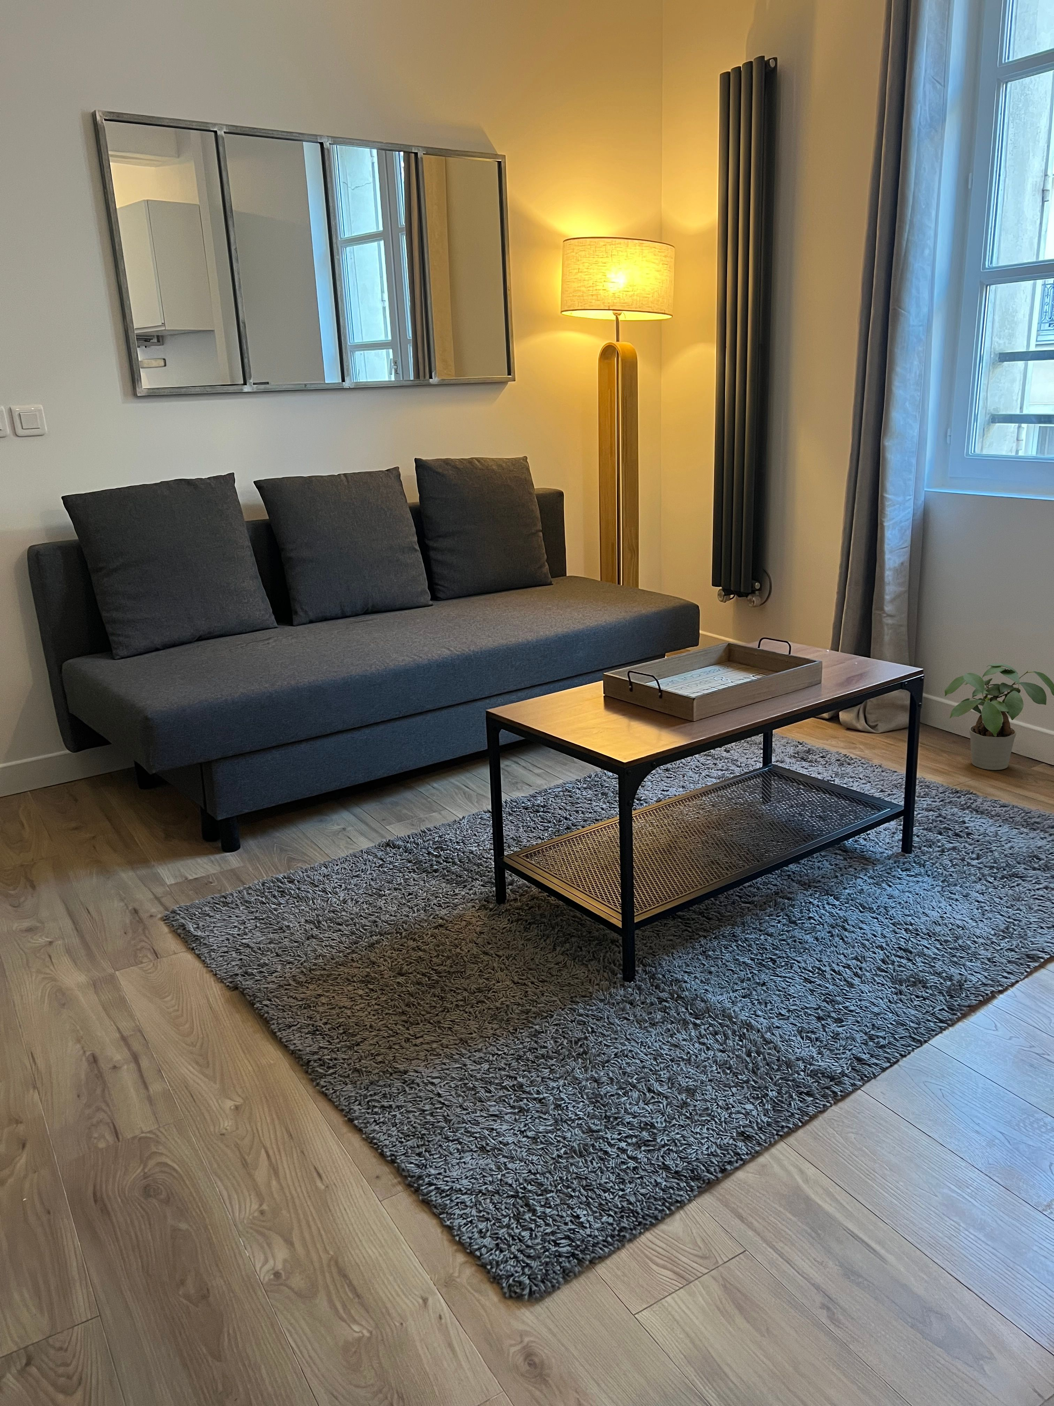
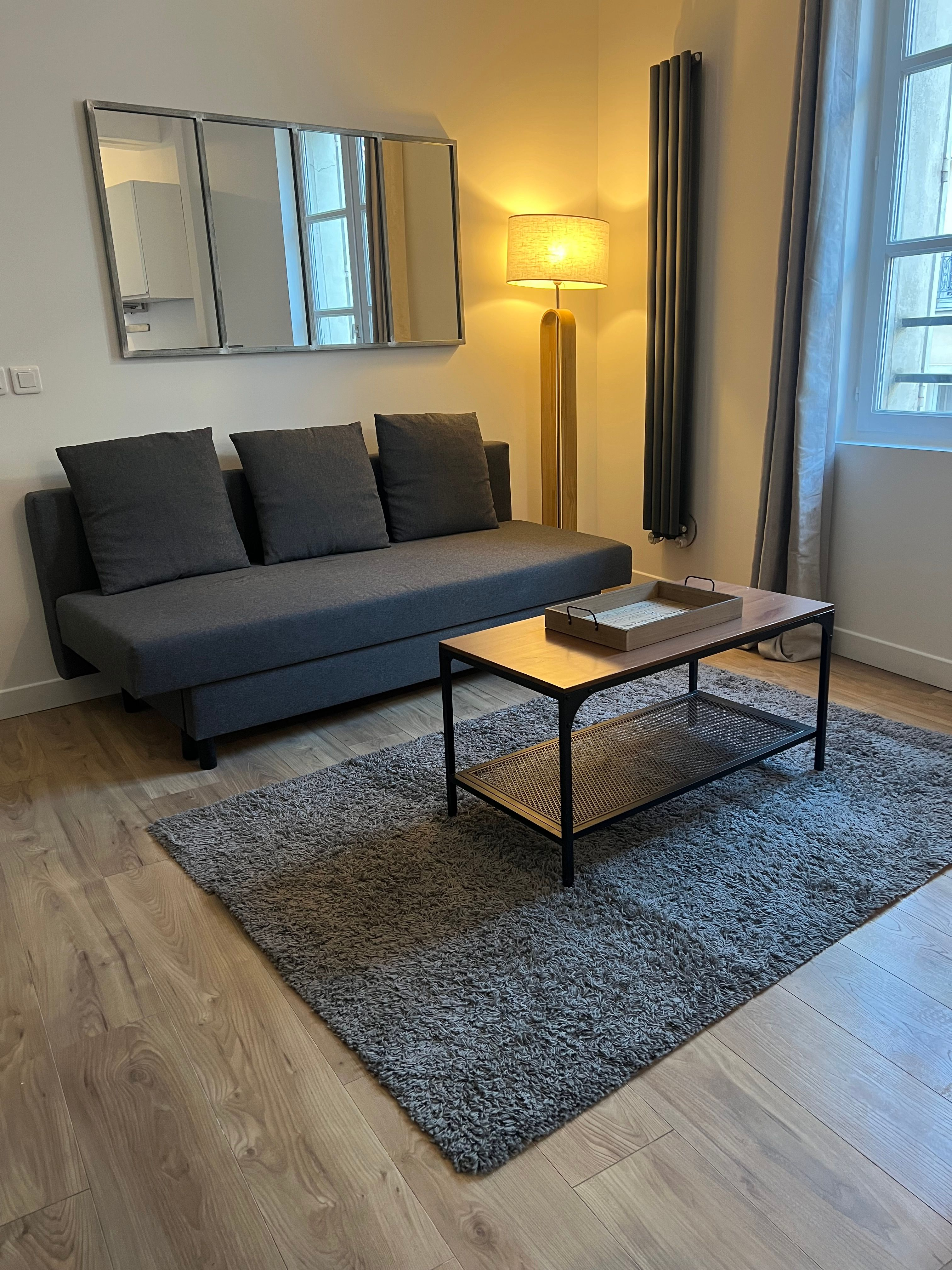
- potted plant [944,663,1054,771]
